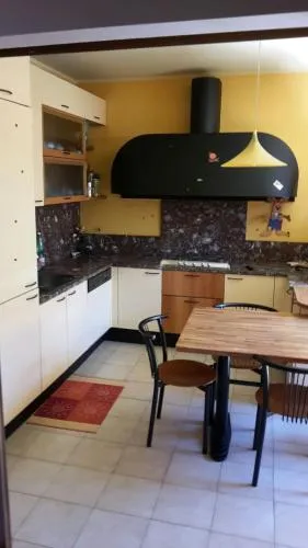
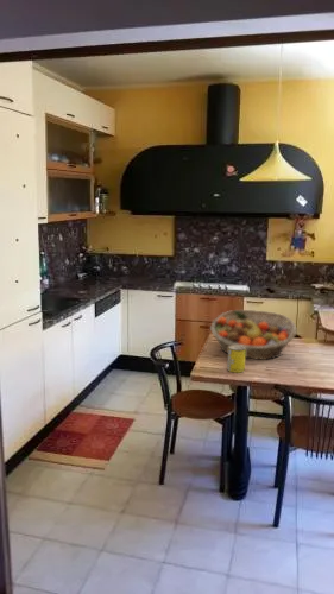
+ fruit basket [209,309,297,361]
+ beverage can [226,346,246,374]
